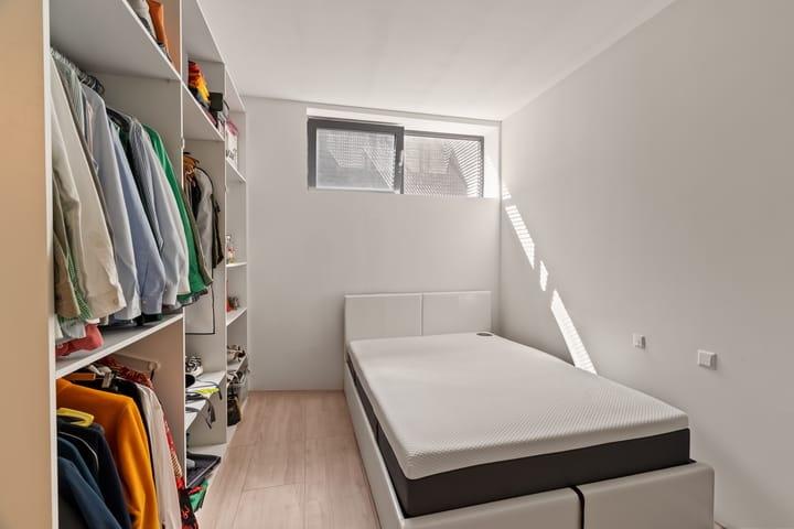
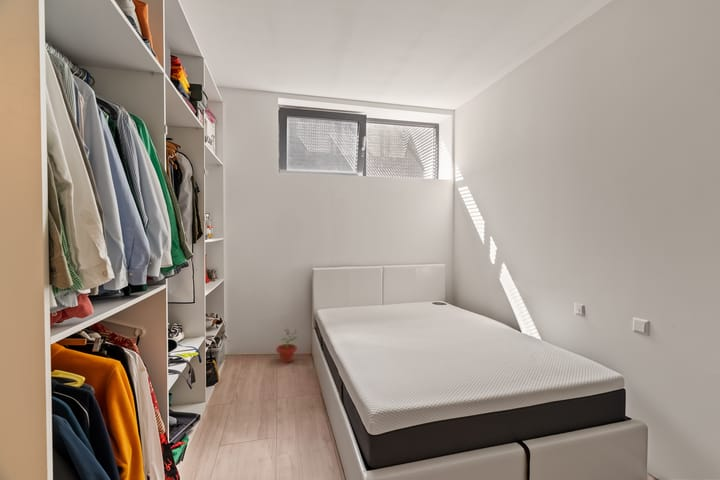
+ potted plant [275,327,298,364]
